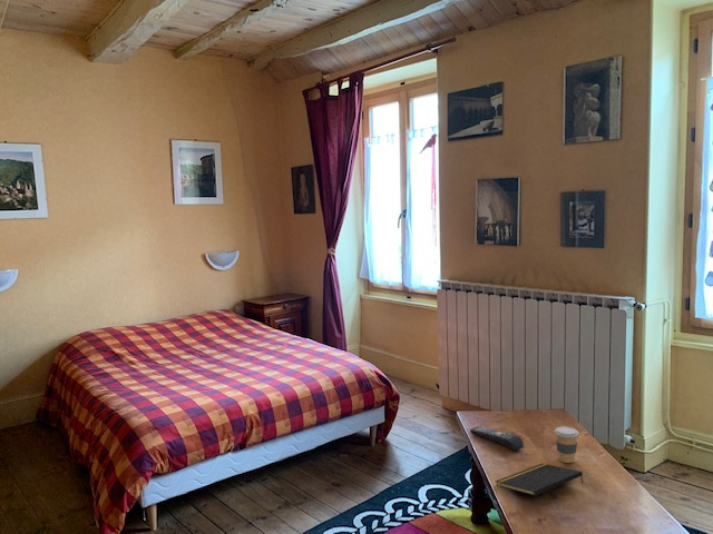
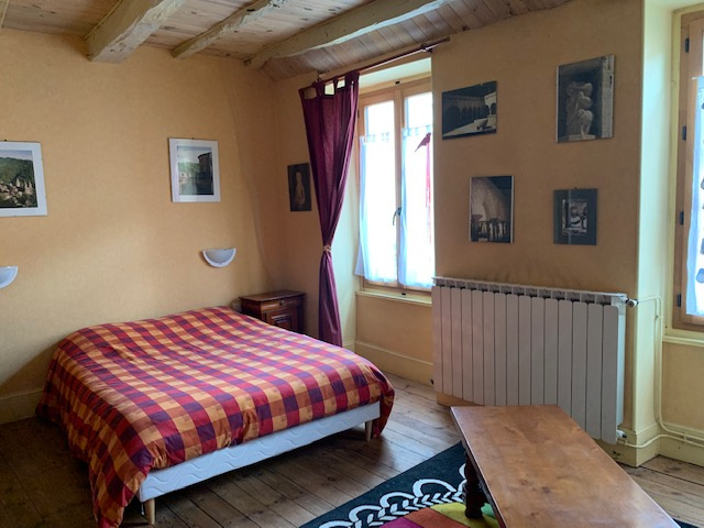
- notepad [495,463,584,497]
- coffee cup [554,425,580,464]
- remote control [469,425,525,452]
